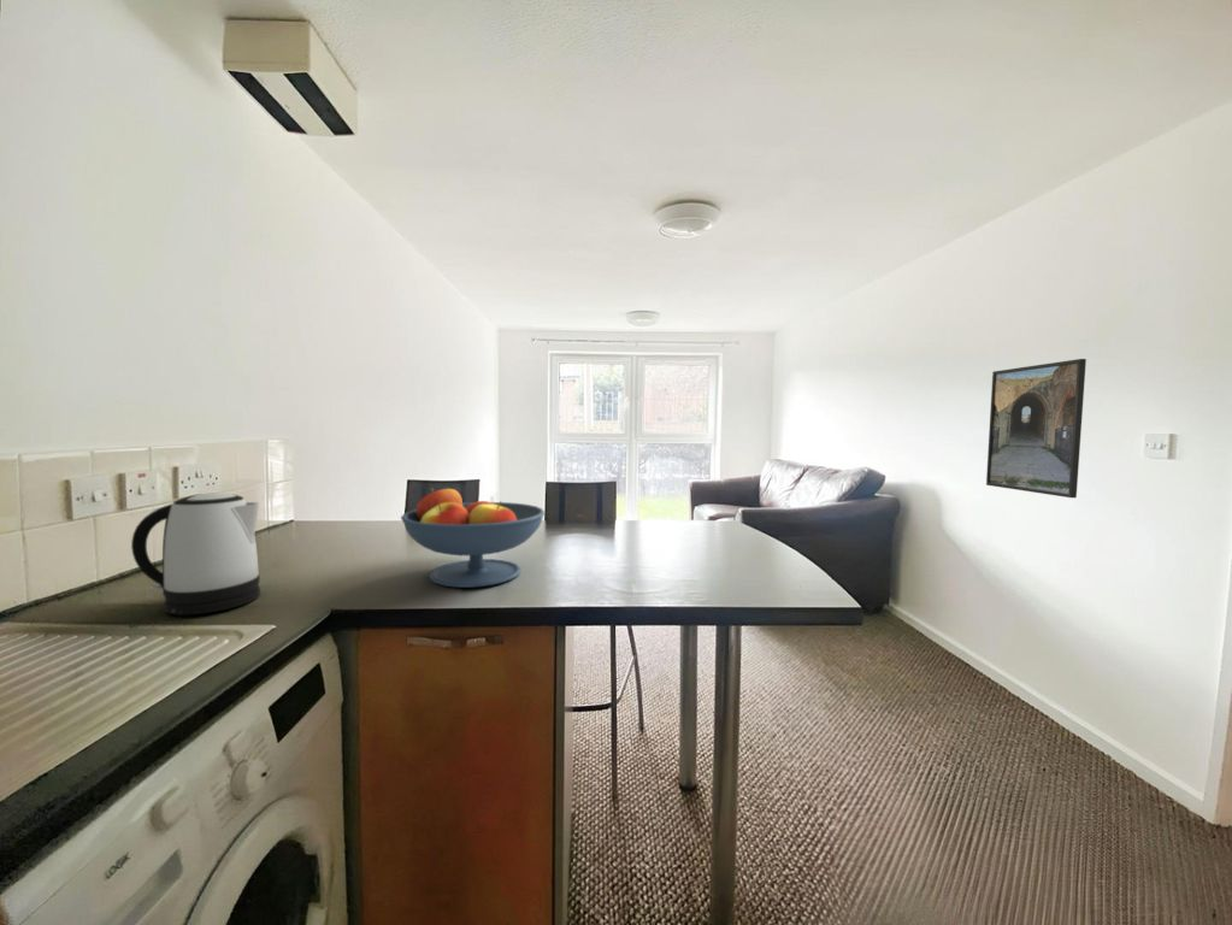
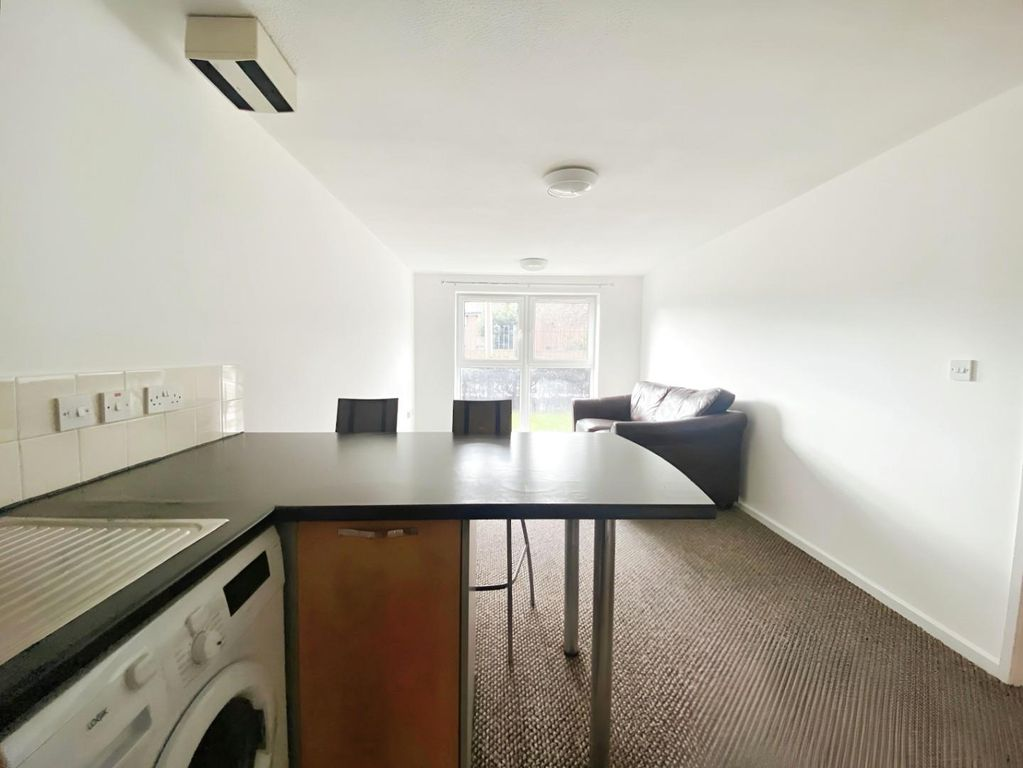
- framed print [985,358,1087,499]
- kettle [130,491,261,615]
- fruit bowl [400,487,546,589]
